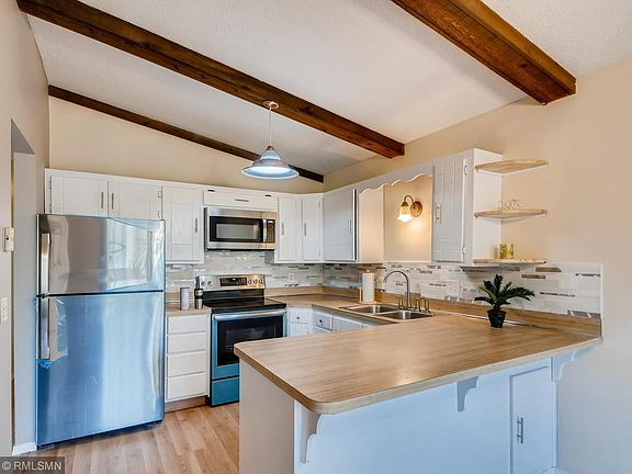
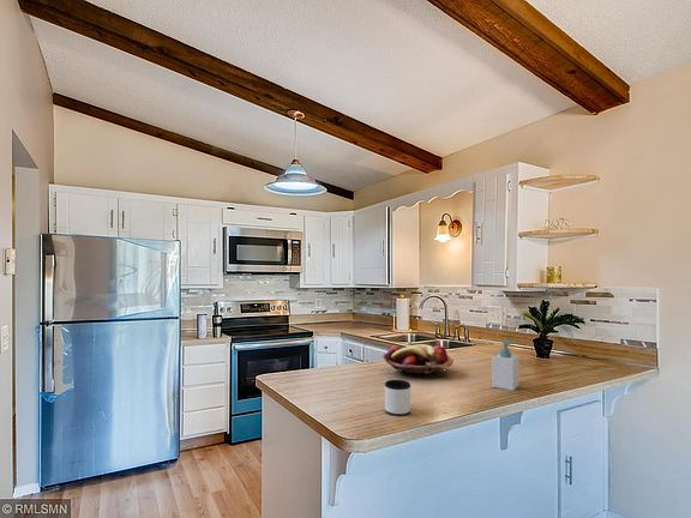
+ mug [384,379,411,417]
+ fruit basket [381,343,455,377]
+ soap bottle [491,339,521,392]
